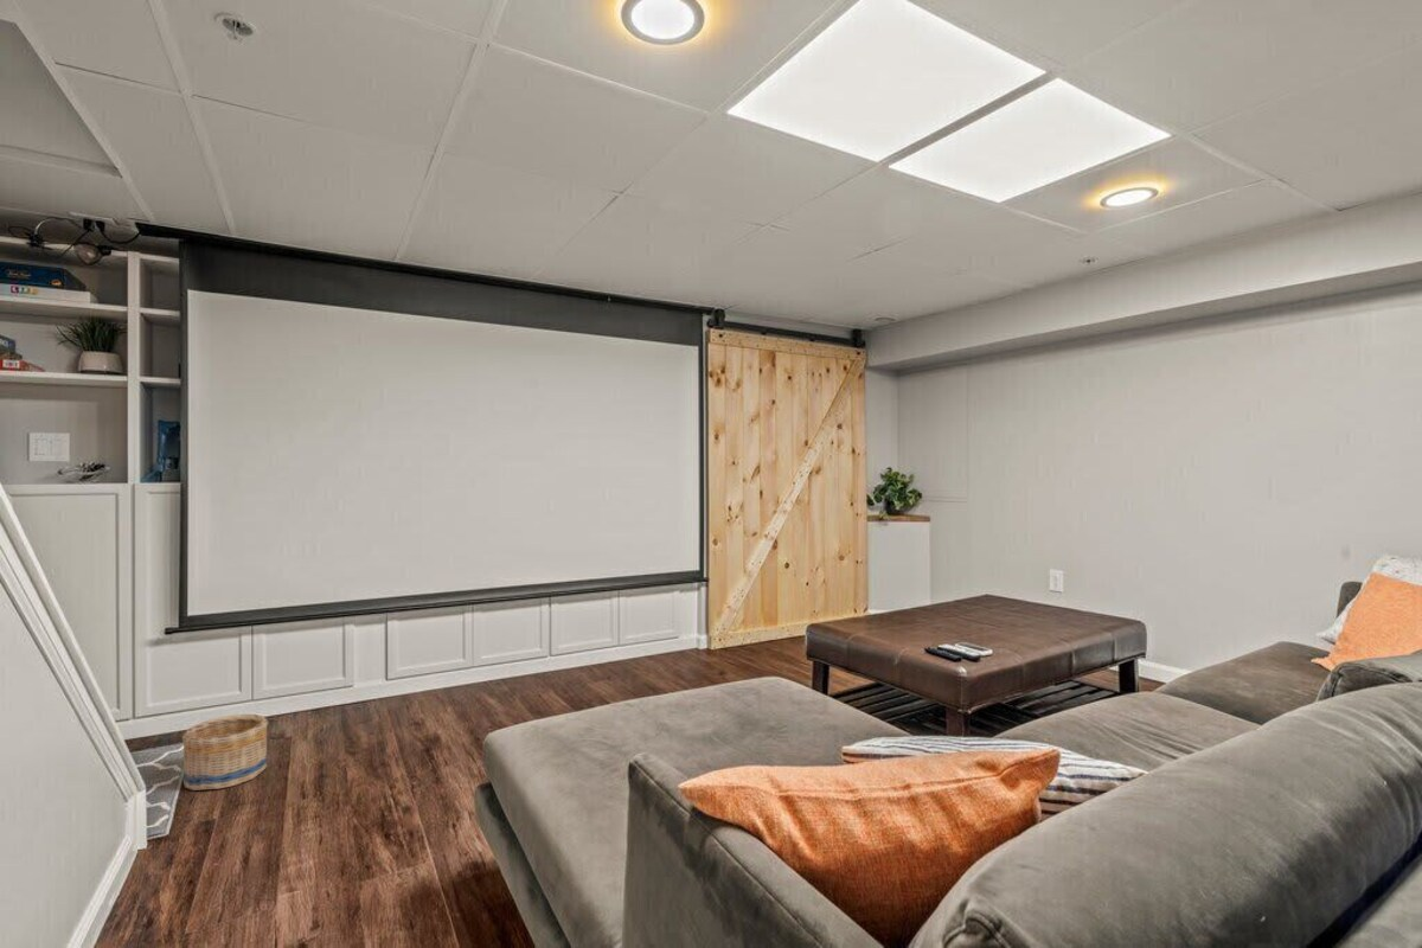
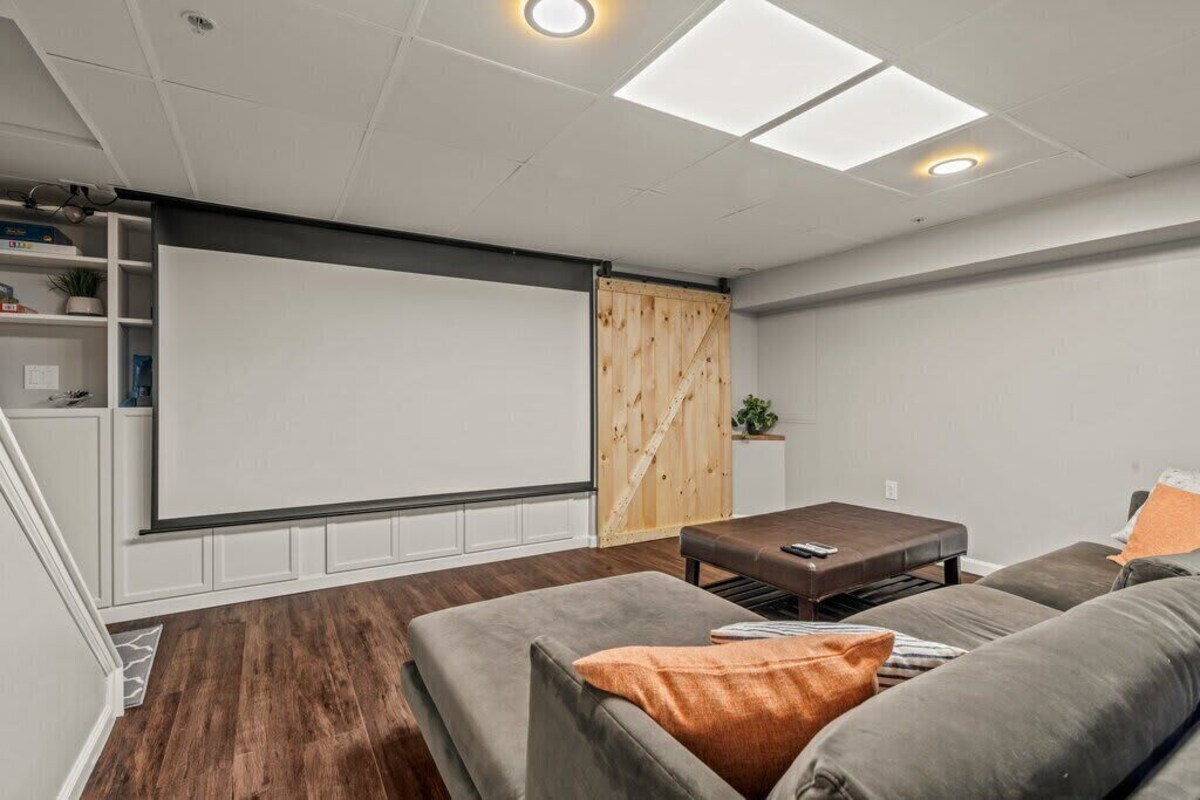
- basket [181,713,269,792]
